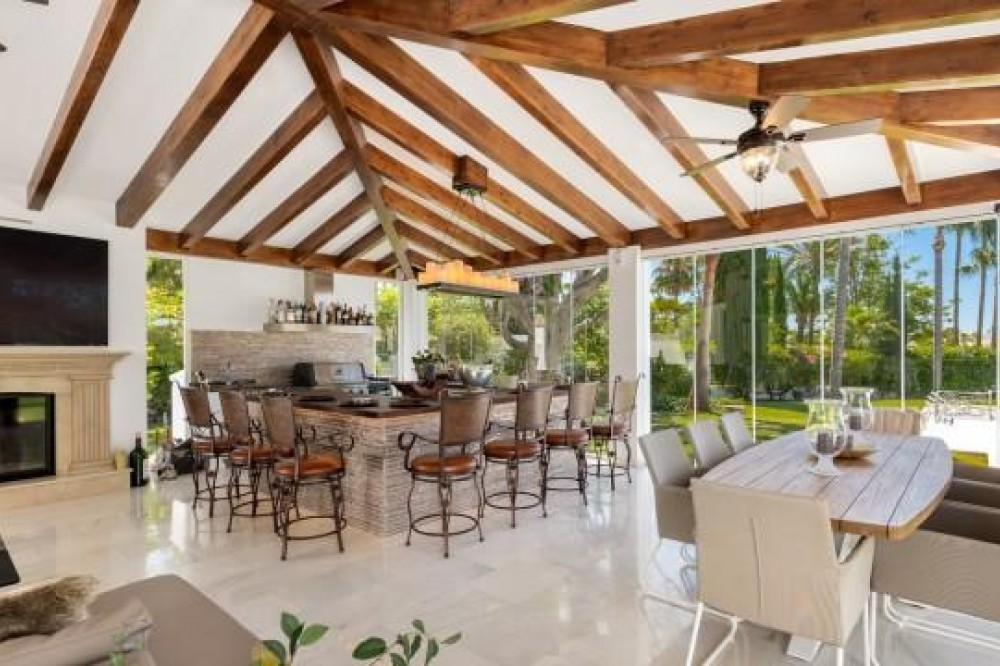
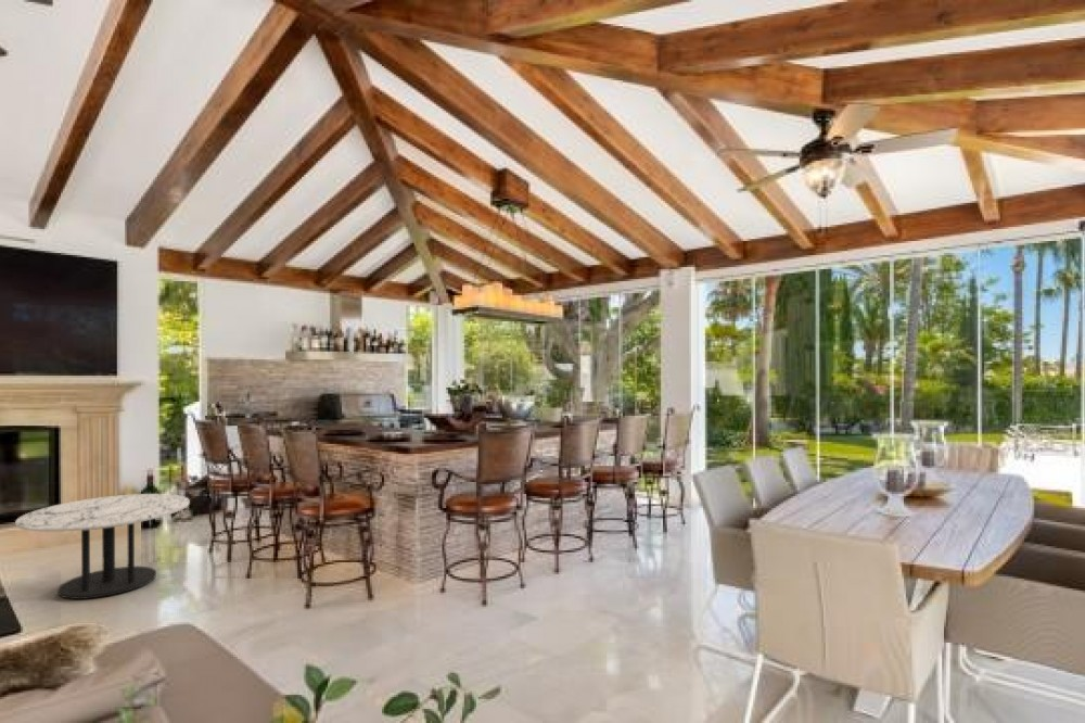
+ coffee table [14,493,191,600]
